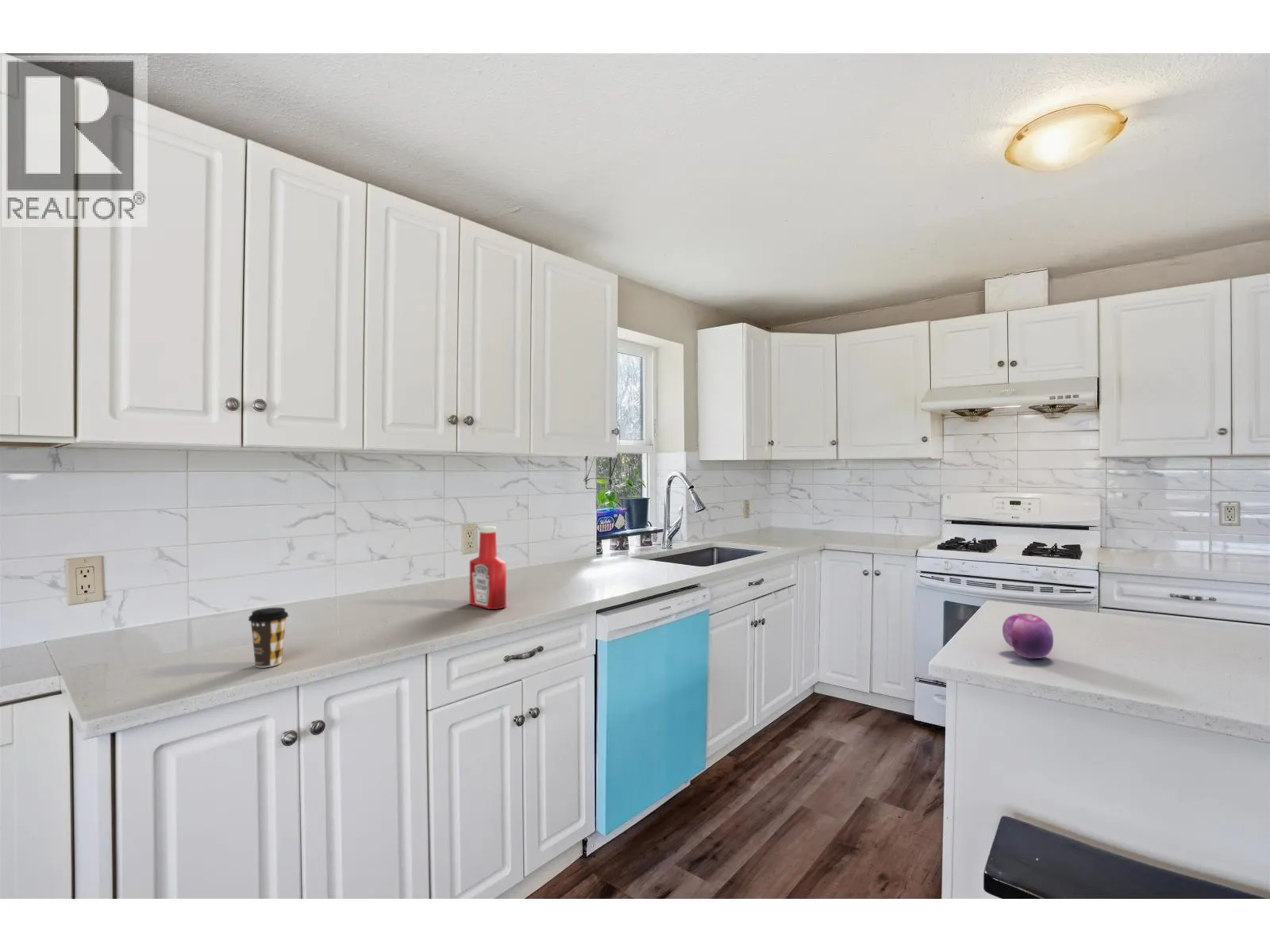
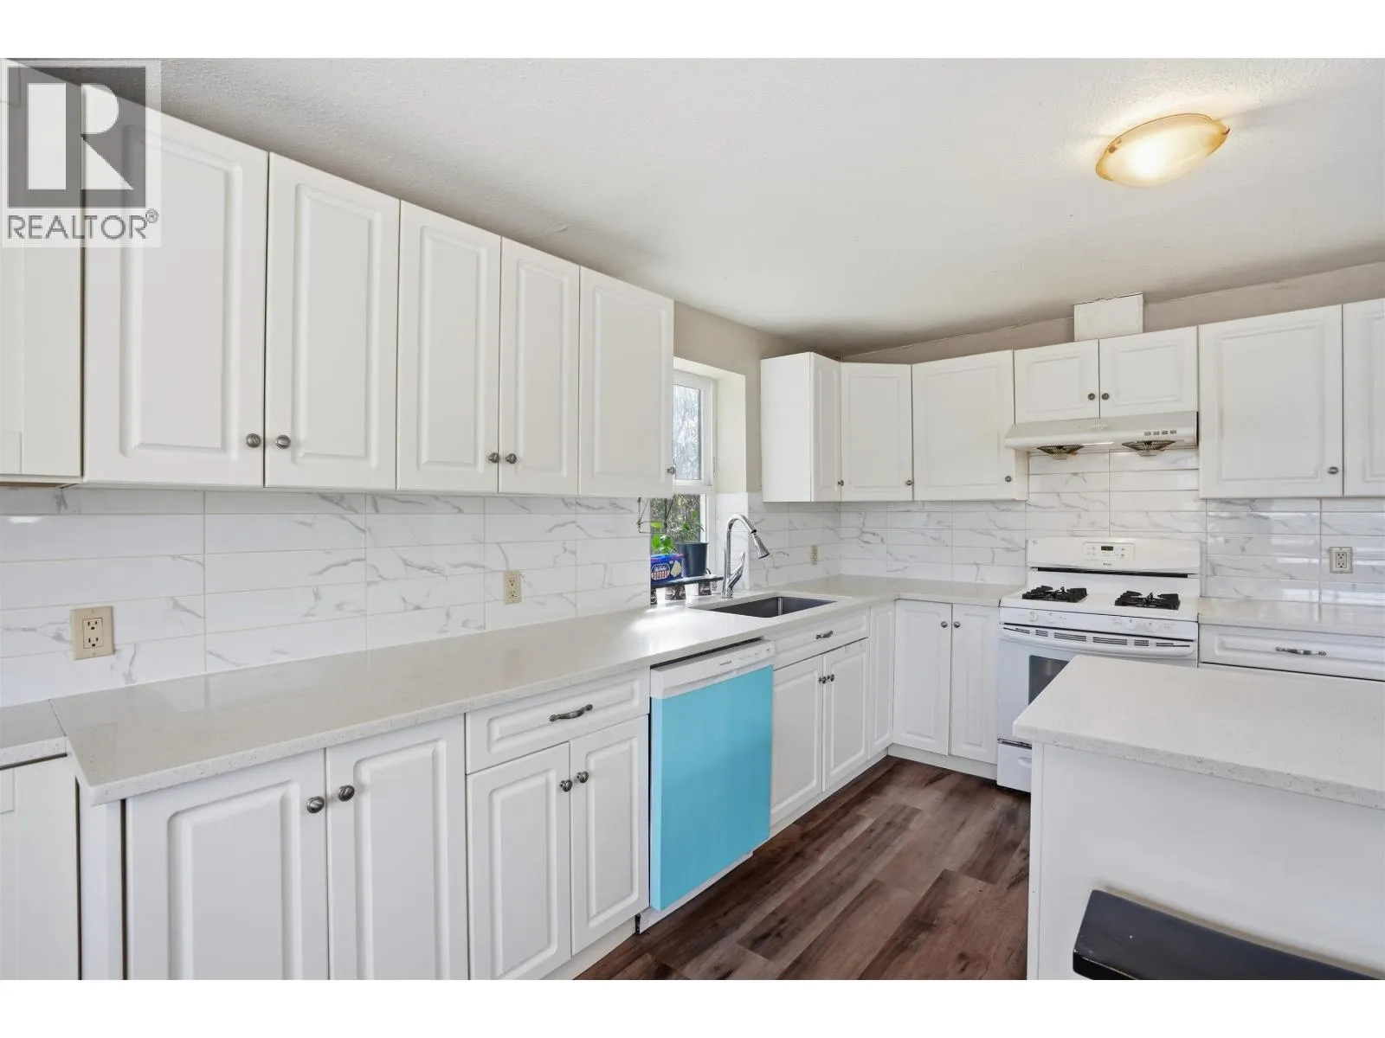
- coffee cup [248,607,289,668]
- fruit [1002,612,1054,659]
- soap bottle [469,525,507,610]
